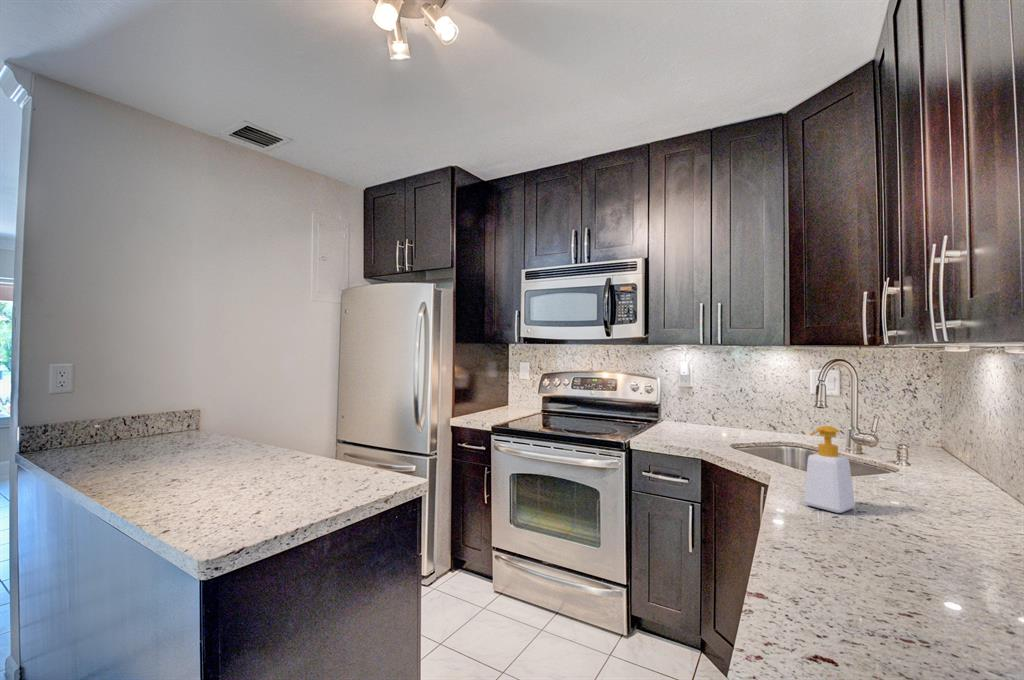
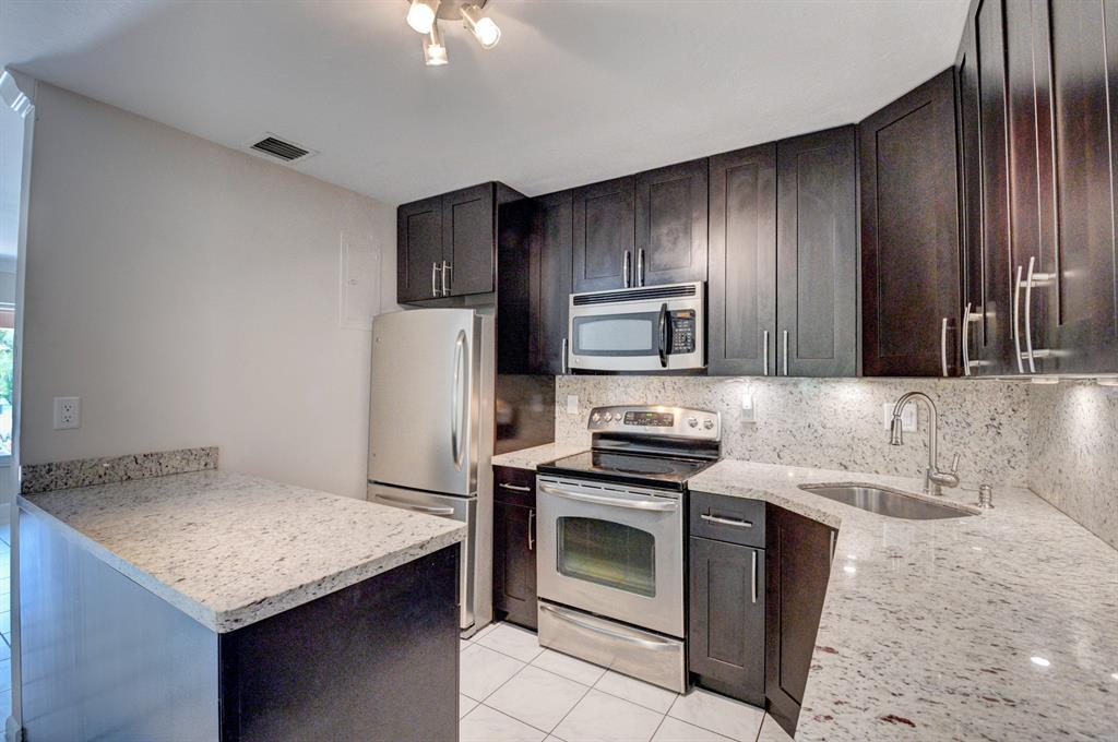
- soap bottle [803,425,856,514]
